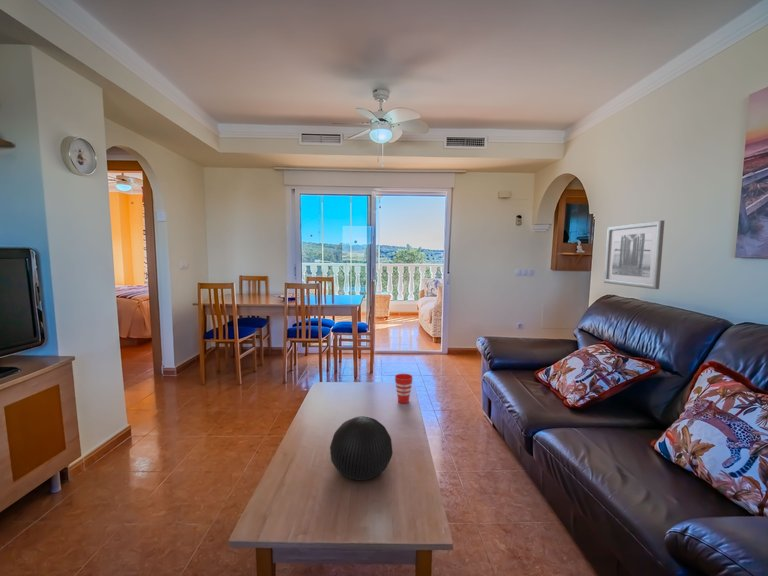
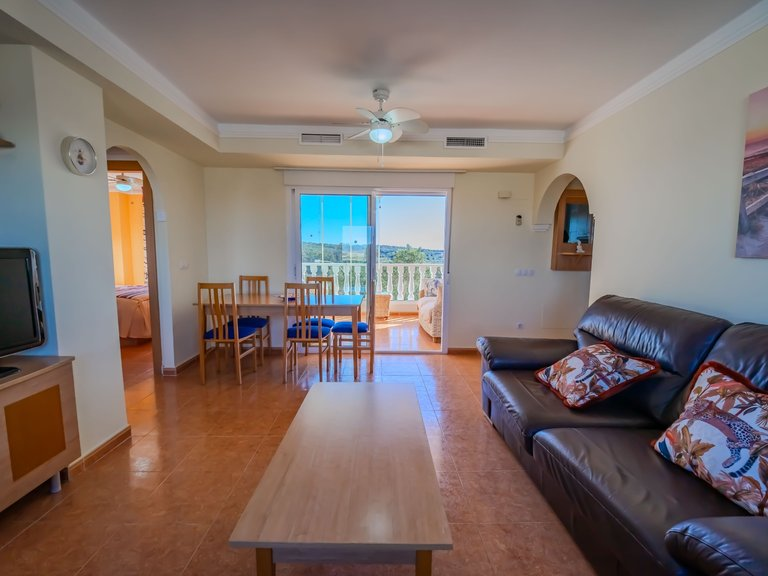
- cup [394,372,414,404]
- decorative ball [329,415,393,481]
- wall art [603,220,665,290]
